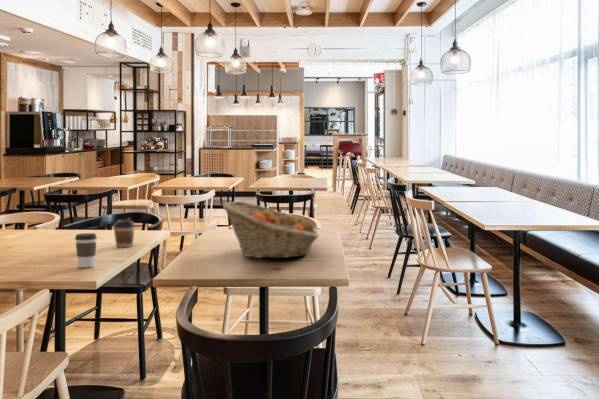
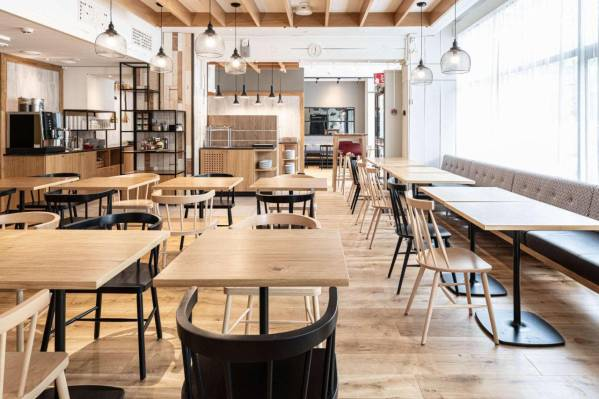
- fruit basket [222,200,320,259]
- coffee cup [112,217,136,248]
- coffee cup [74,232,98,268]
